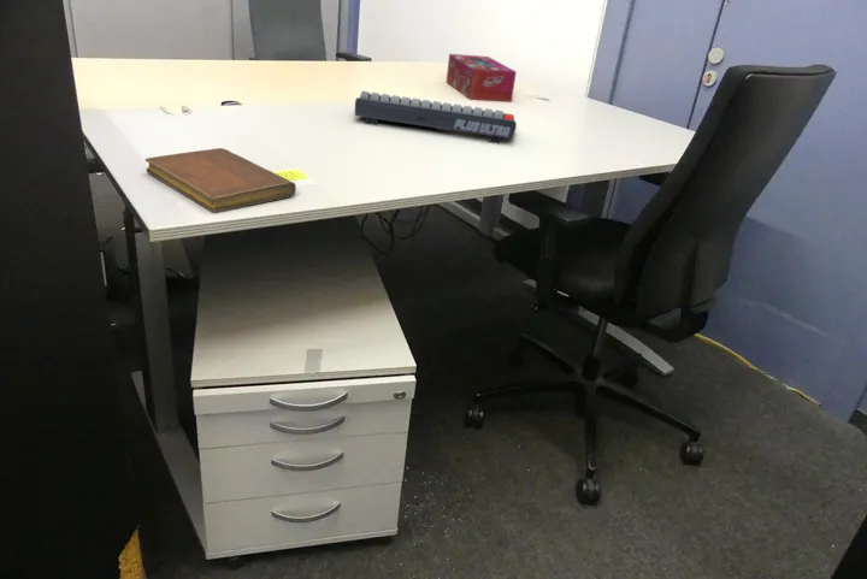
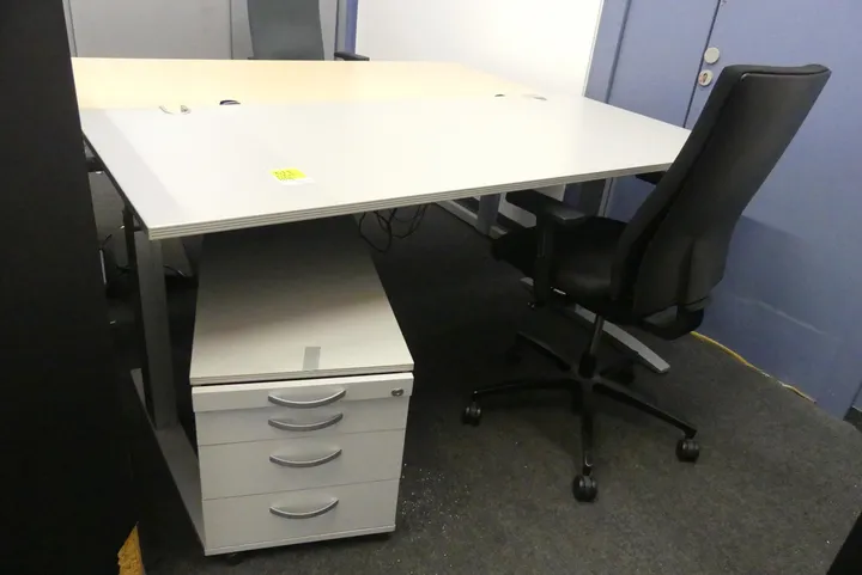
- tissue box [446,53,518,102]
- keyboard [354,90,518,144]
- notebook [144,147,297,214]
